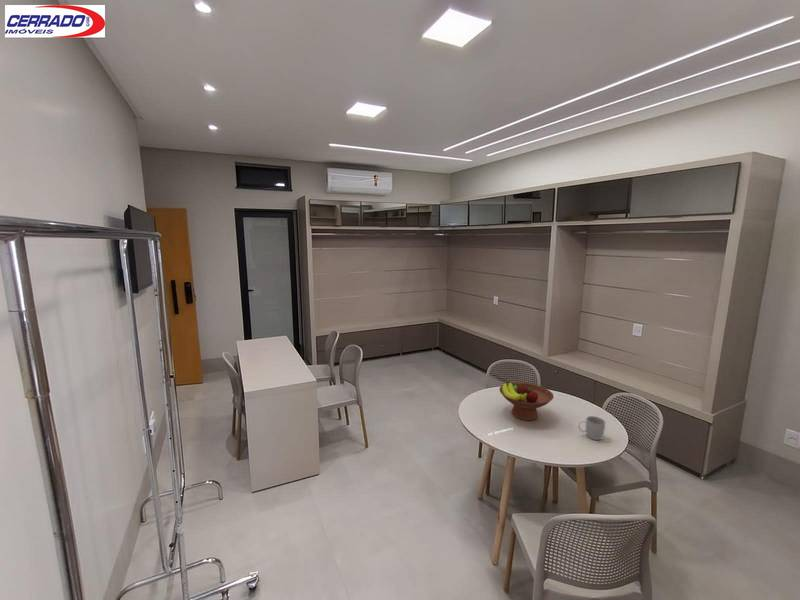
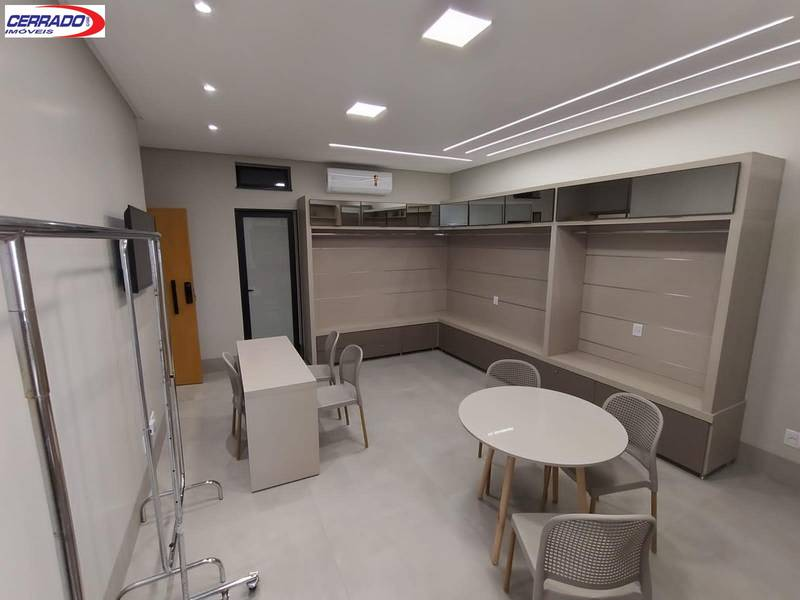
- fruit bowl [498,381,555,422]
- mug [577,415,606,441]
